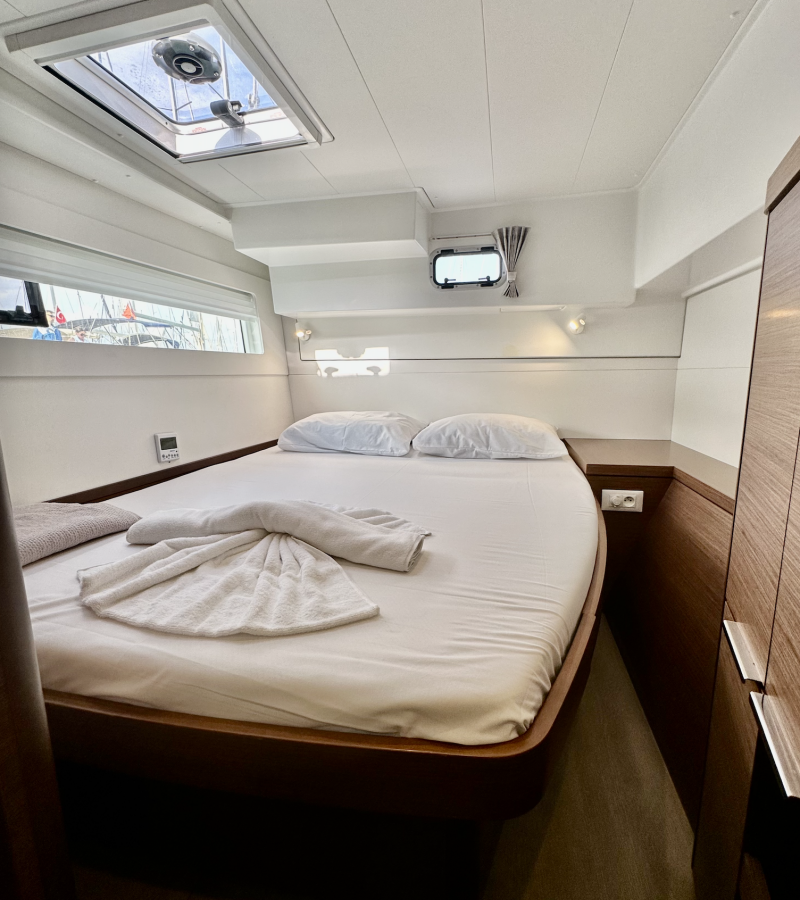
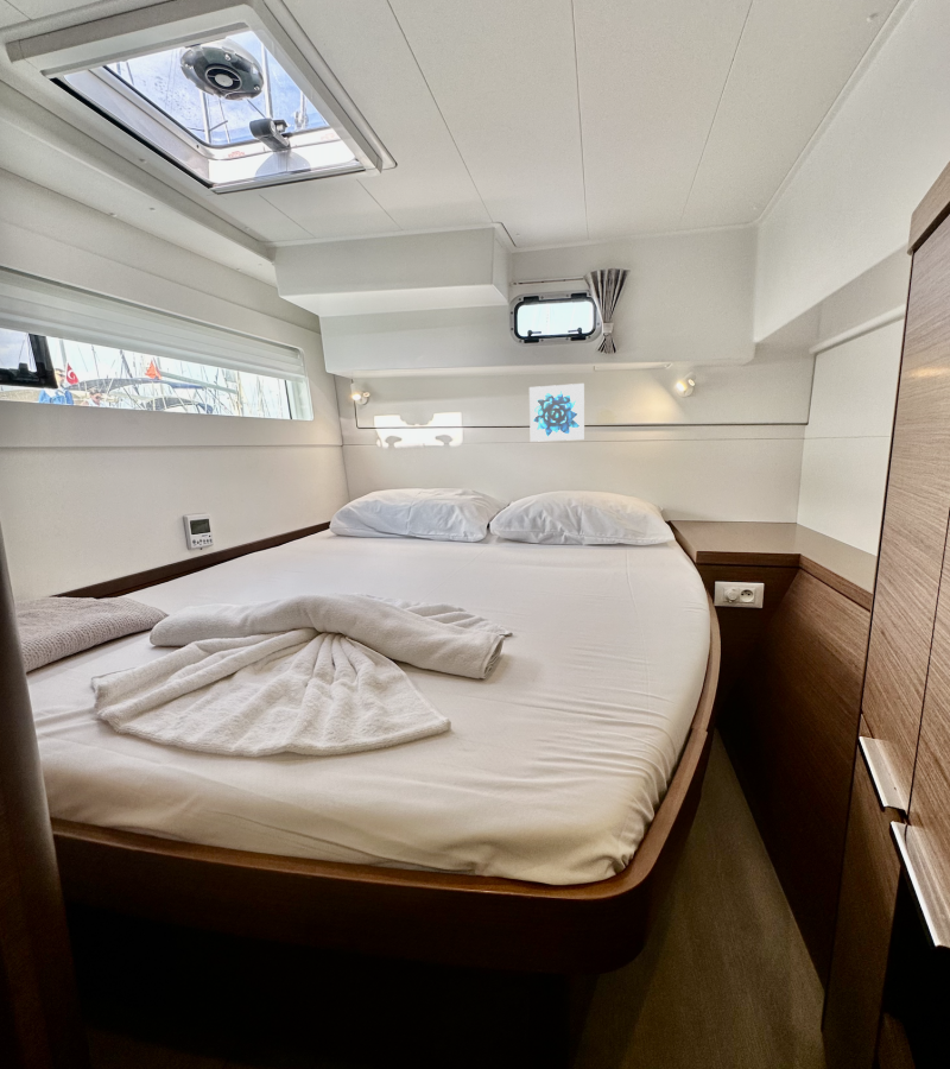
+ wall art [528,382,585,443]
